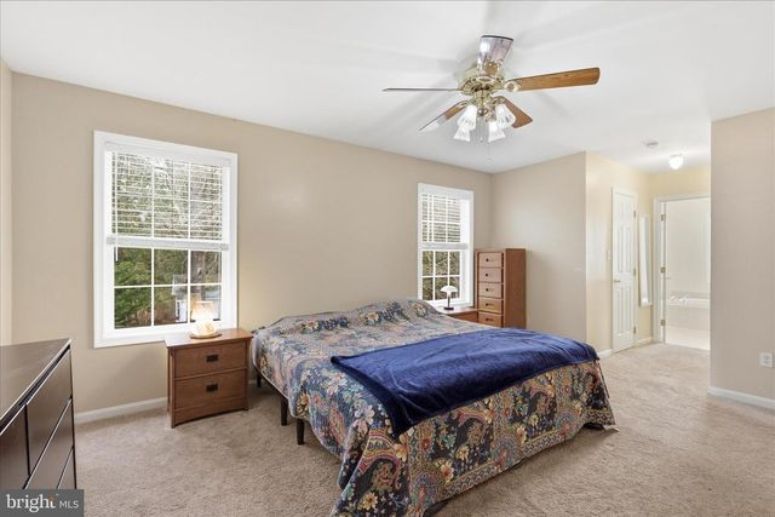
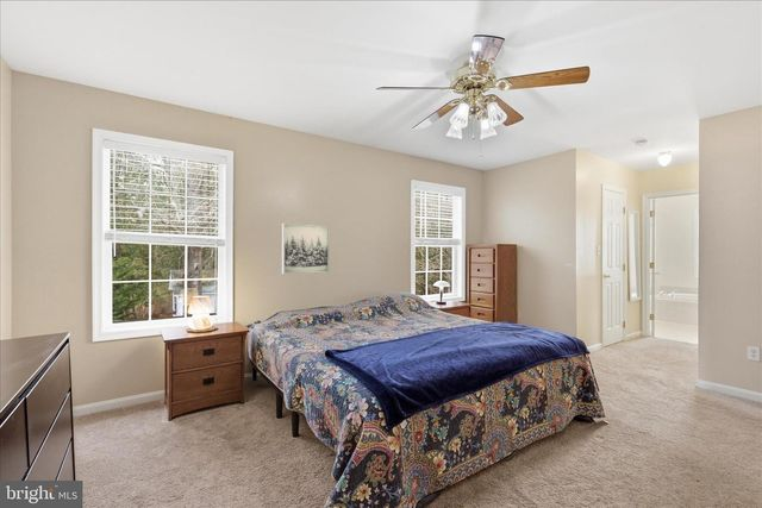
+ wall art [281,222,331,275]
